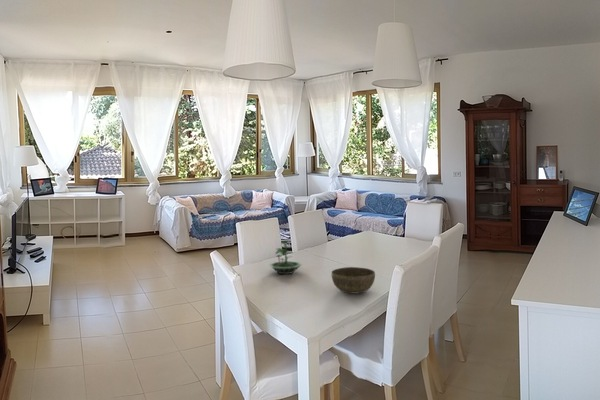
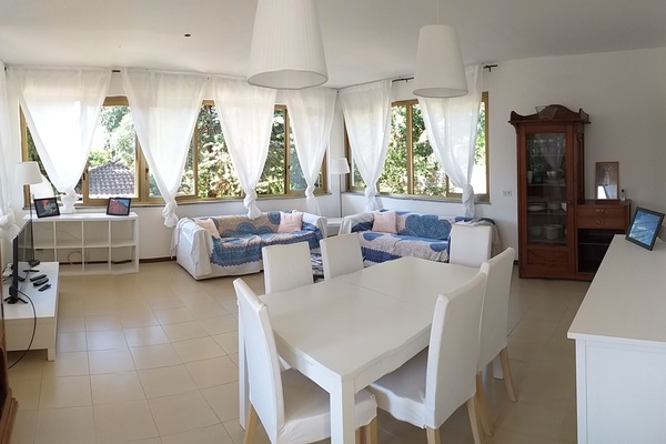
- bowl [331,266,376,294]
- terrarium [267,239,303,275]
